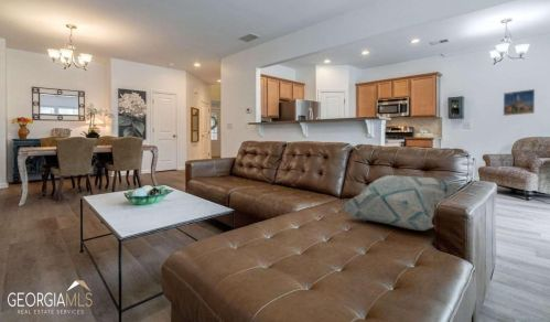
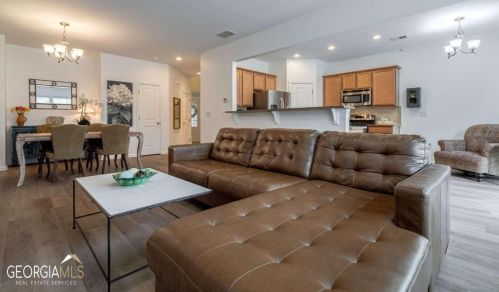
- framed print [503,88,536,117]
- decorative pillow [339,174,464,232]
